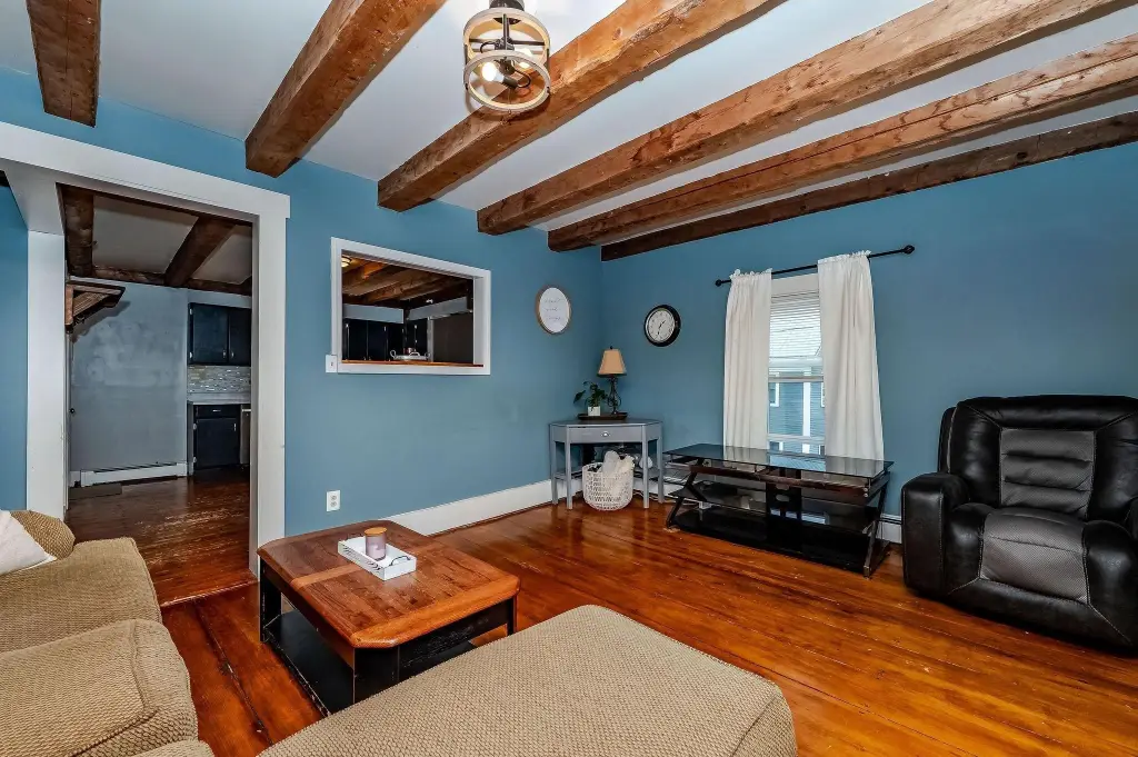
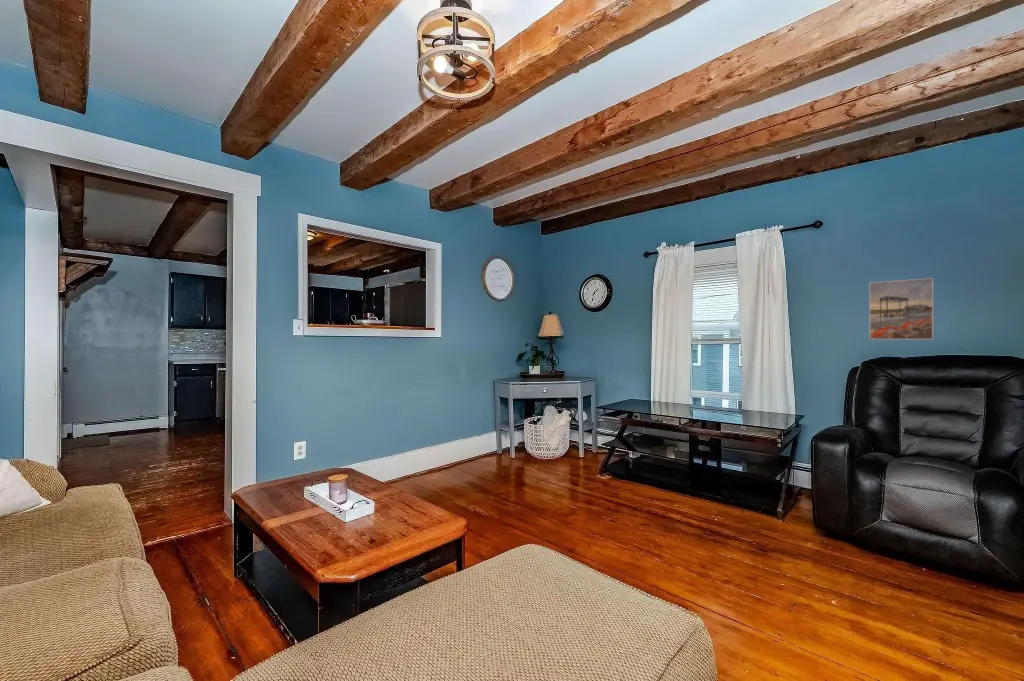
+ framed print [869,277,934,341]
